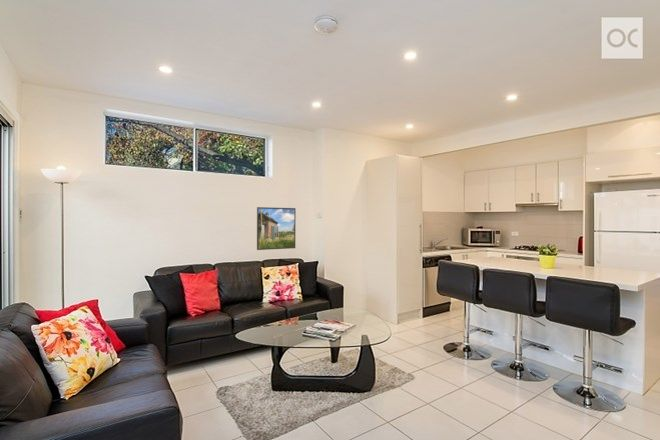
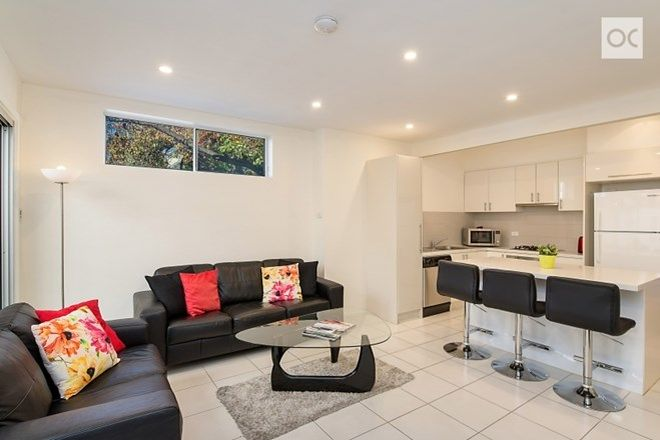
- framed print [256,206,297,251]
